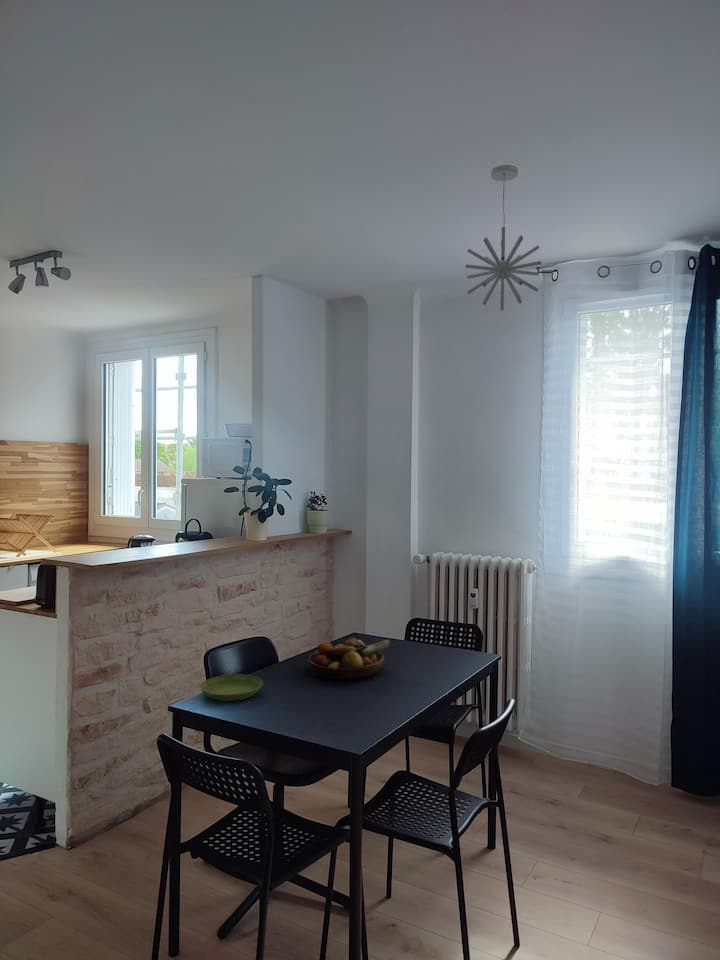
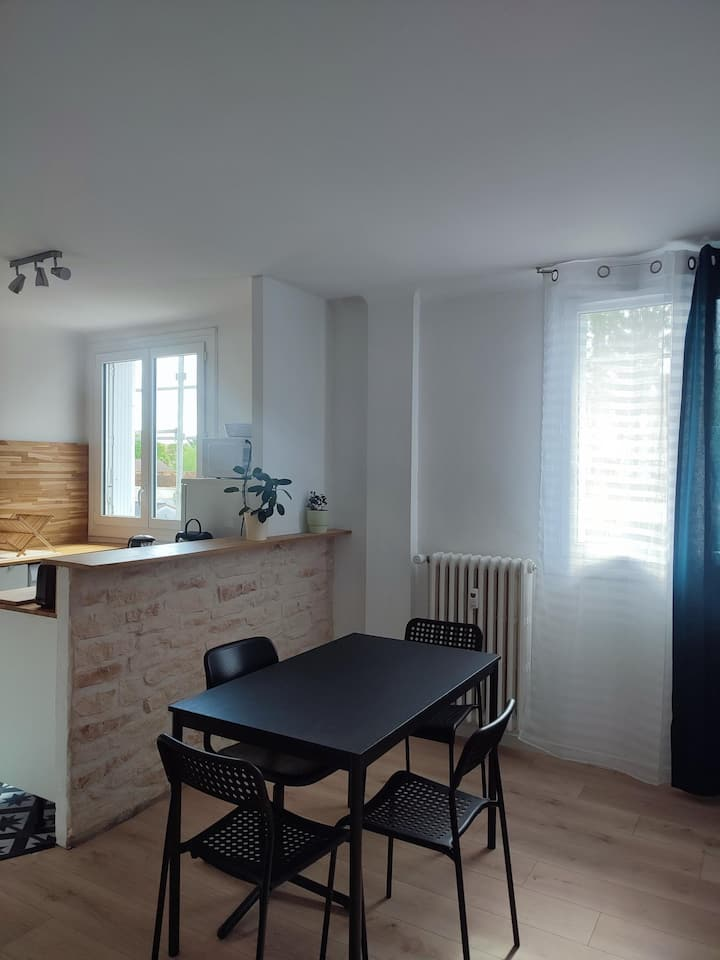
- pendant light [465,164,542,311]
- fruit bowl [307,637,391,681]
- saucer [199,673,264,702]
